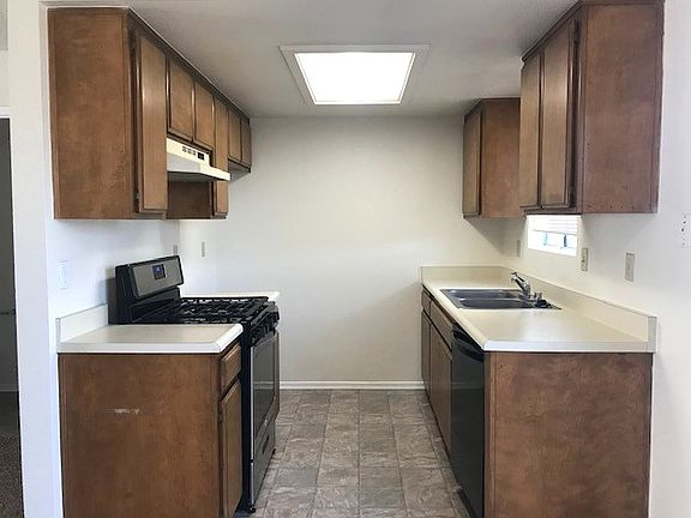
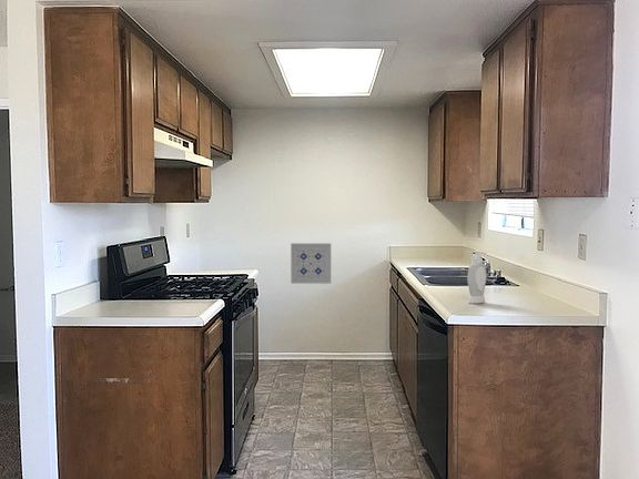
+ soap bottle [466,251,488,305]
+ wall art [290,243,332,285]
